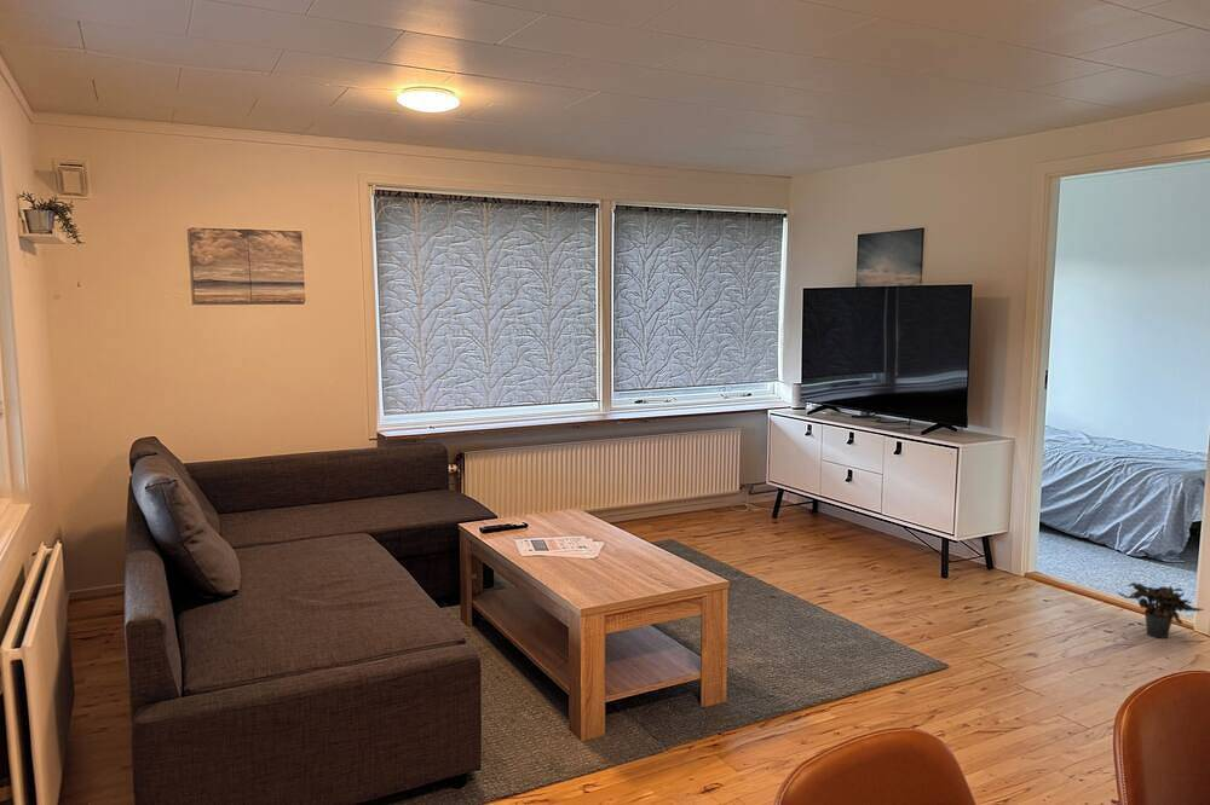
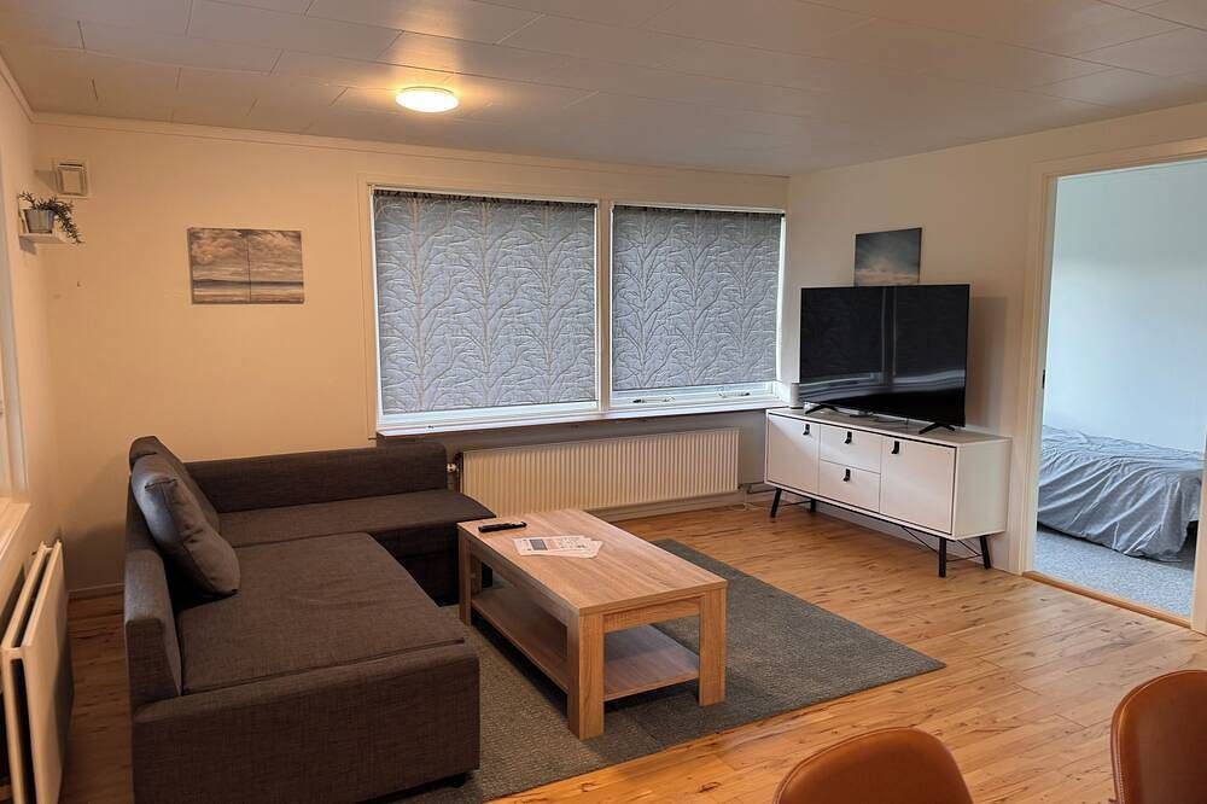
- potted plant [1117,581,1205,639]
